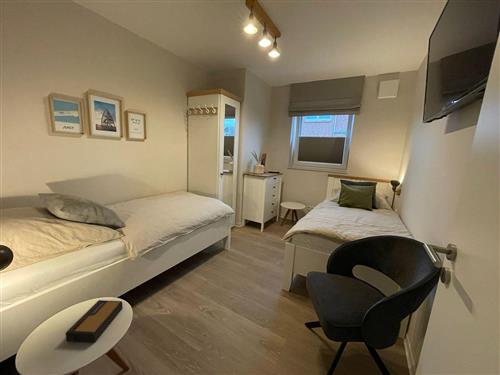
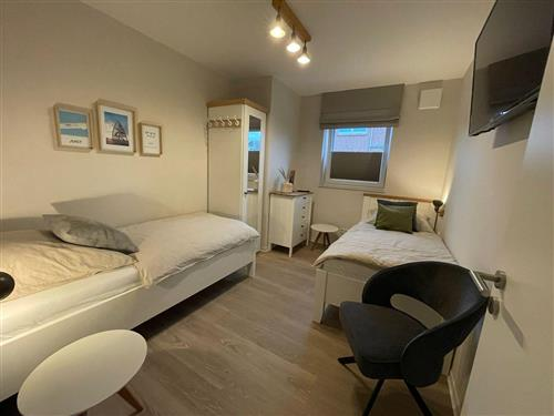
- alarm clock [65,299,124,344]
